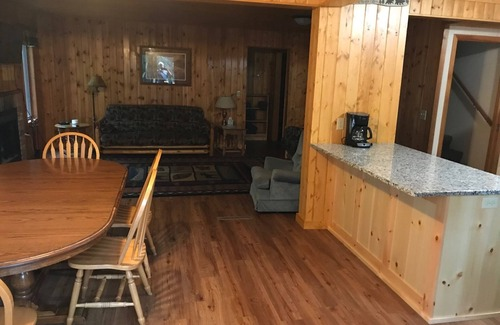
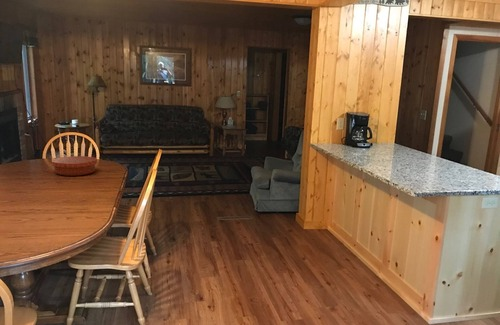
+ bowl [51,155,98,177]
